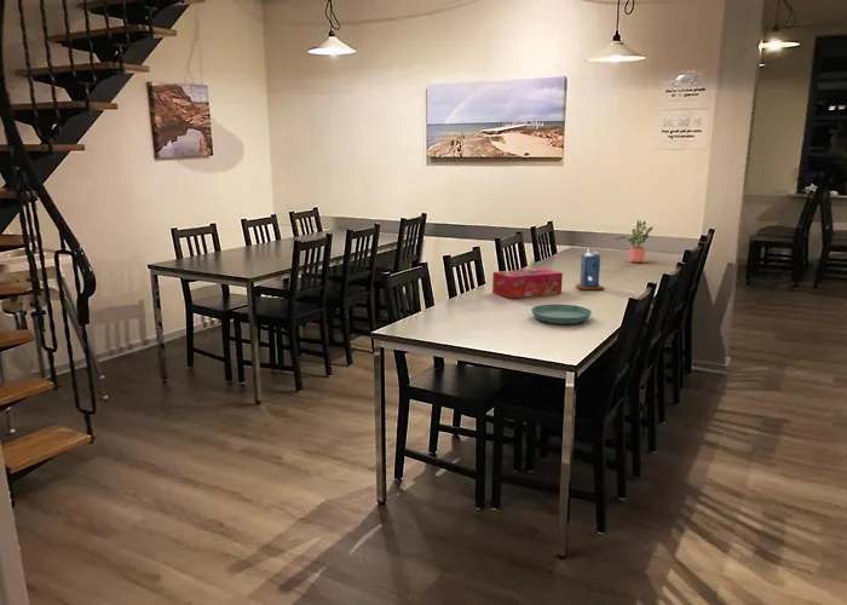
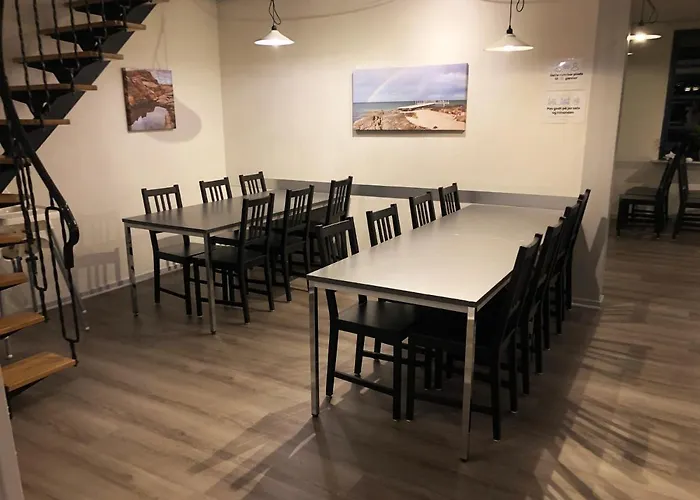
- tissue box [491,267,564,300]
- saucer [530,304,593,325]
- potted plant [615,219,653,264]
- candle [575,248,606,292]
